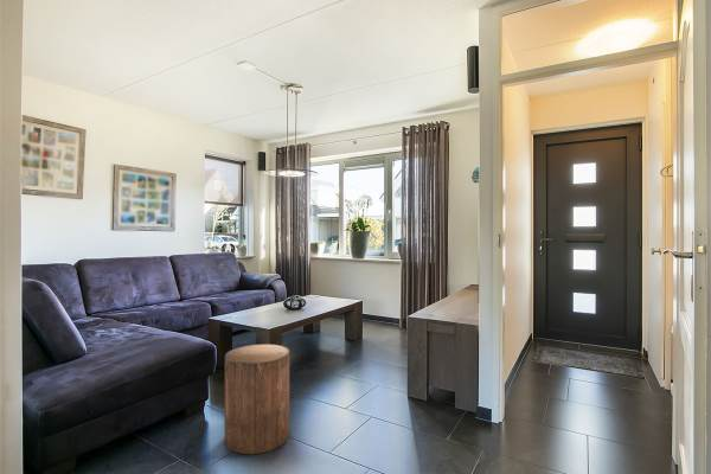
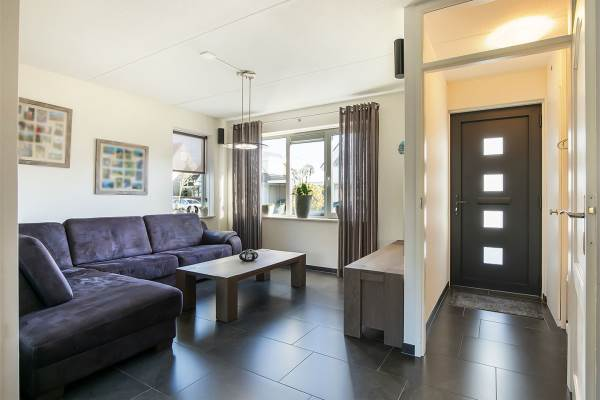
- stool [224,342,290,455]
